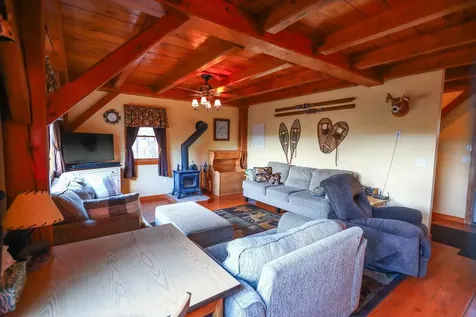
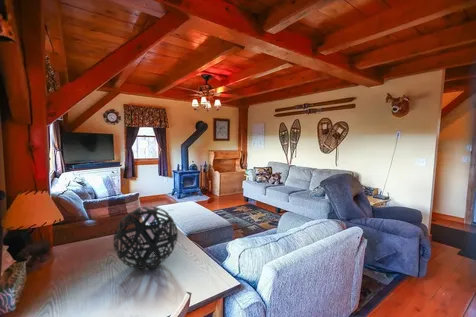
+ decorative orb [112,205,179,270]
